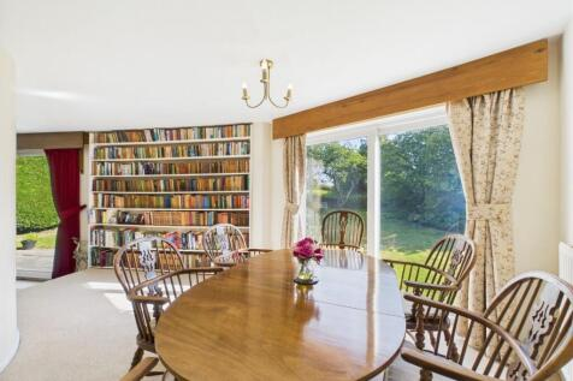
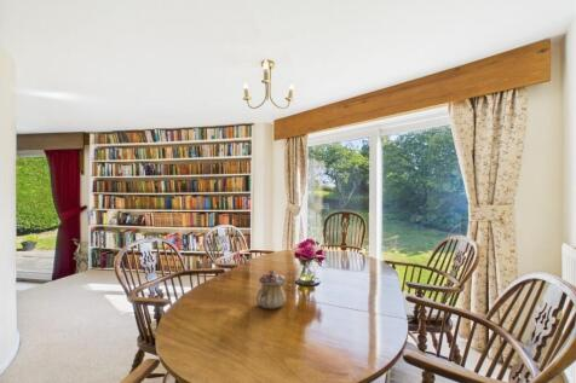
+ teapot [255,269,287,311]
